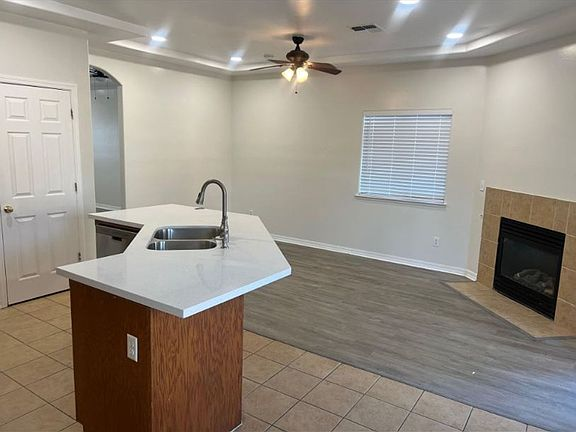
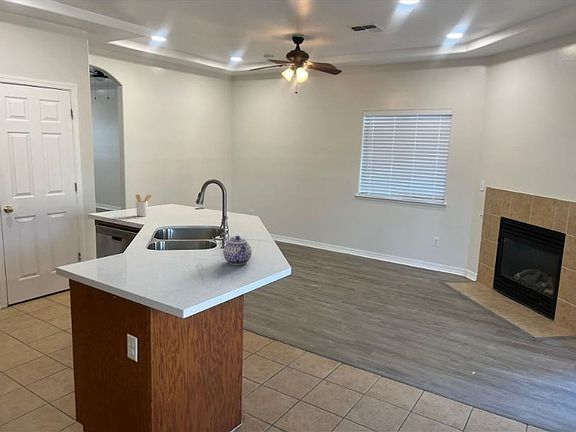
+ teapot [222,235,253,266]
+ utensil holder [135,193,153,217]
